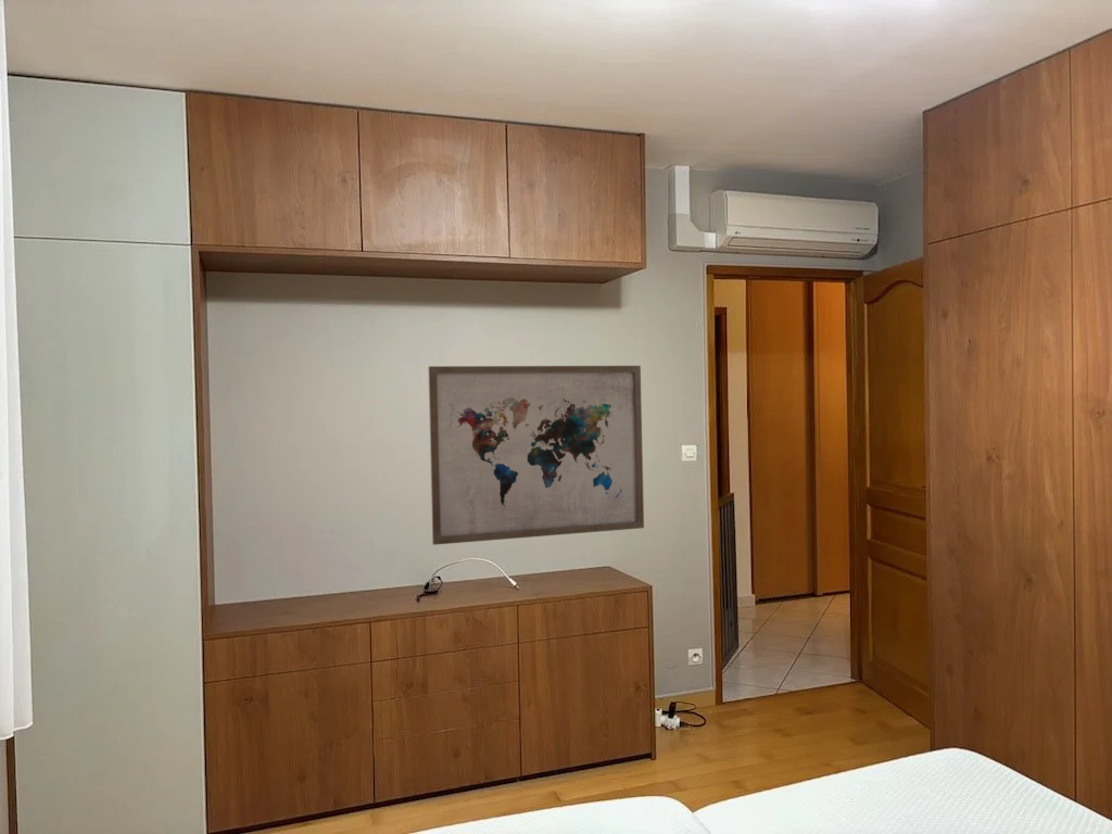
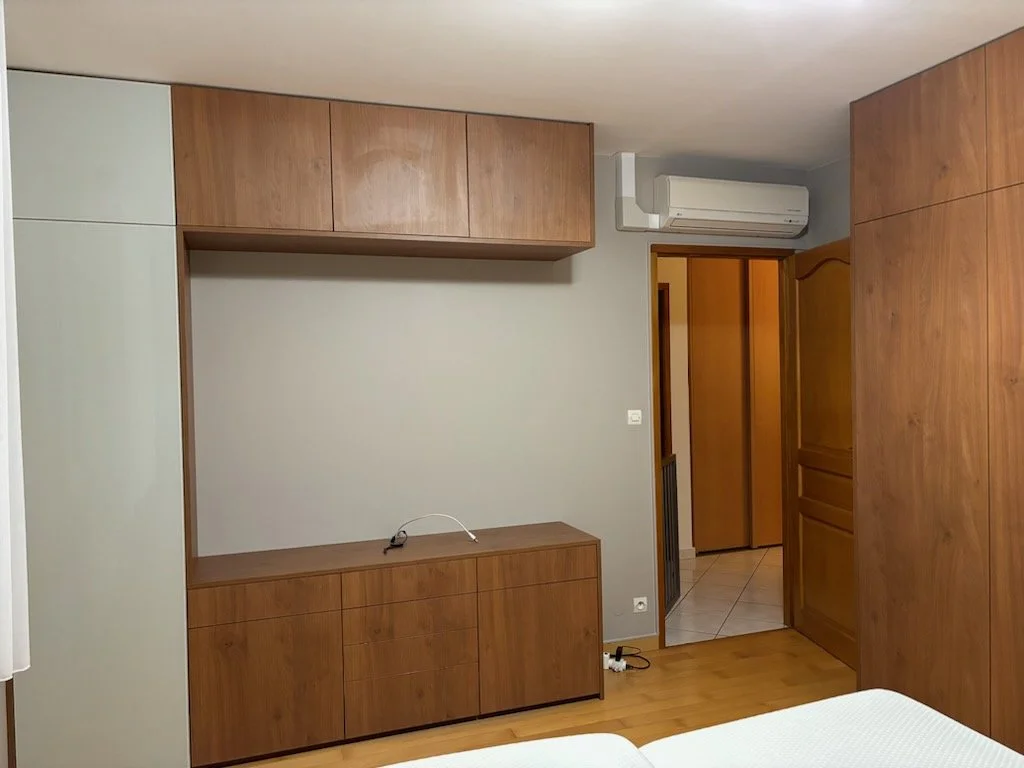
- wall art [427,365,645,546]
